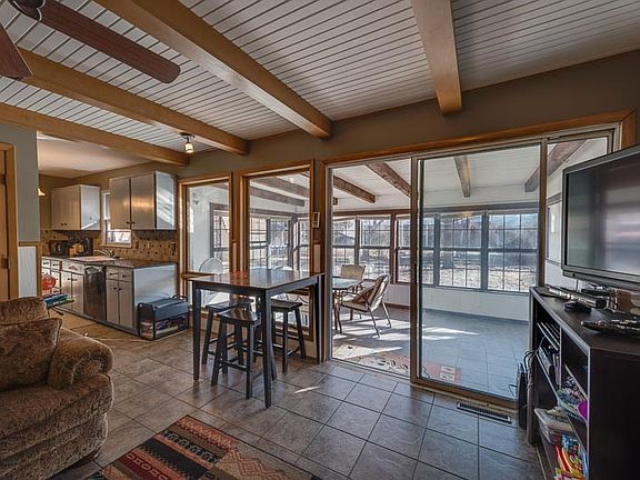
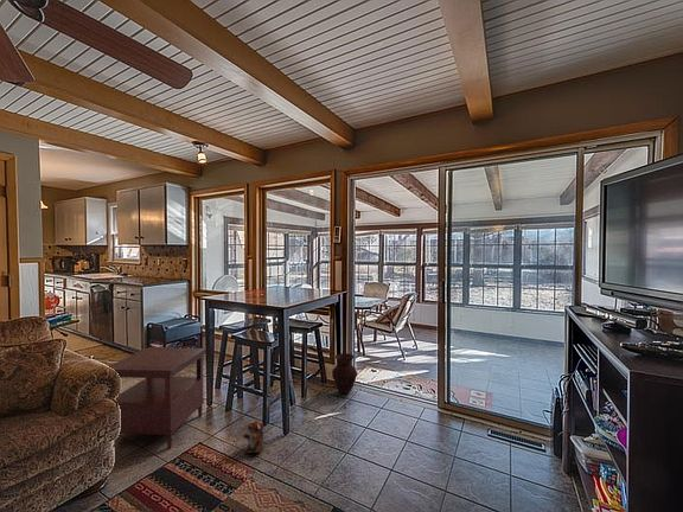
+ plush toy [242,418,264,455]
+ woven vase [331,352,358,395]
+ side table [108,346,208,450]
